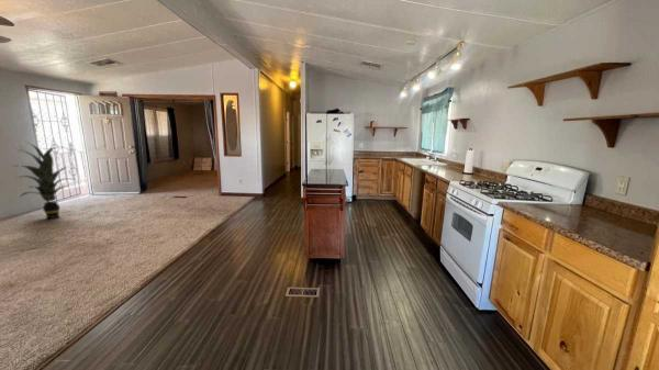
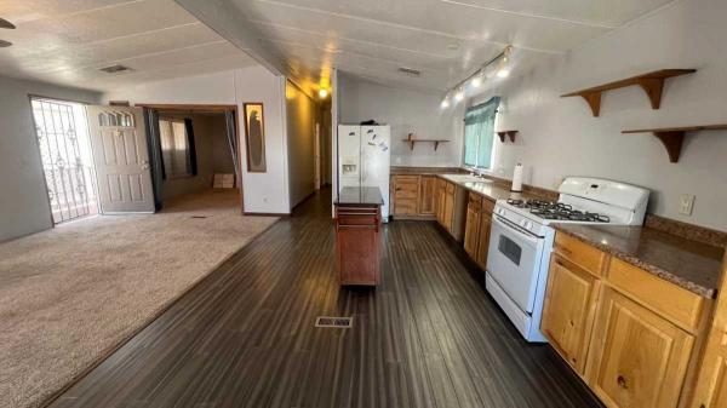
- indoor plant [12,142,76,220]
